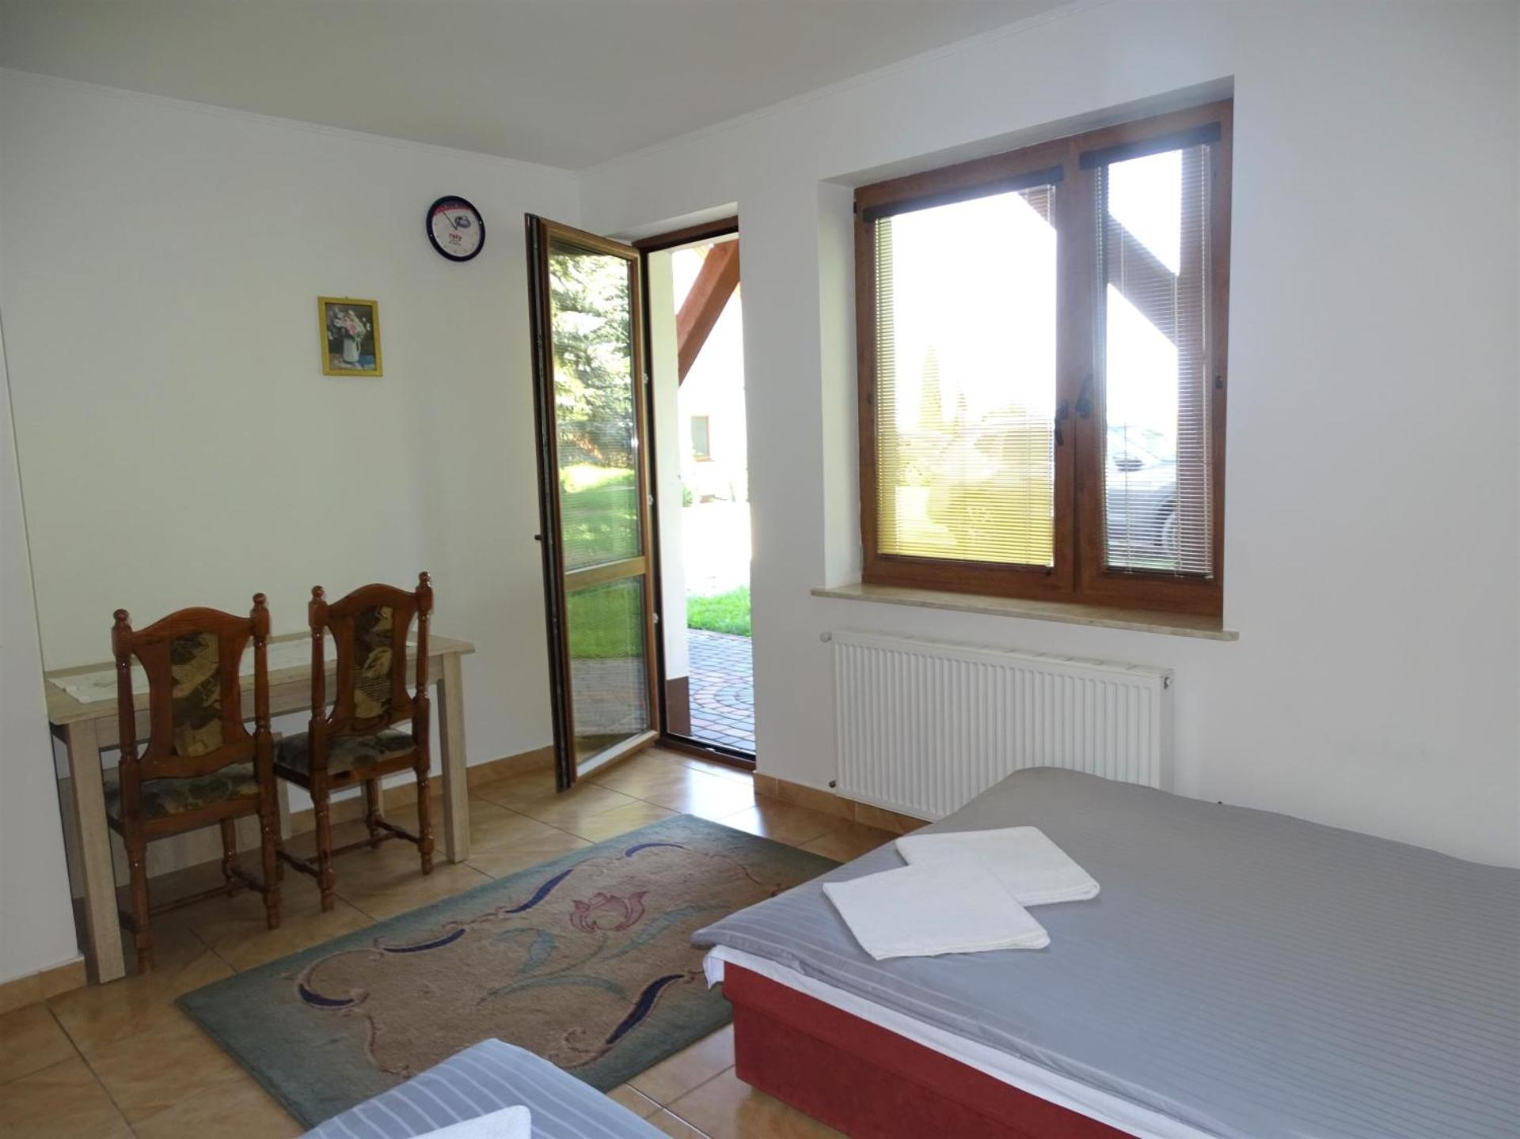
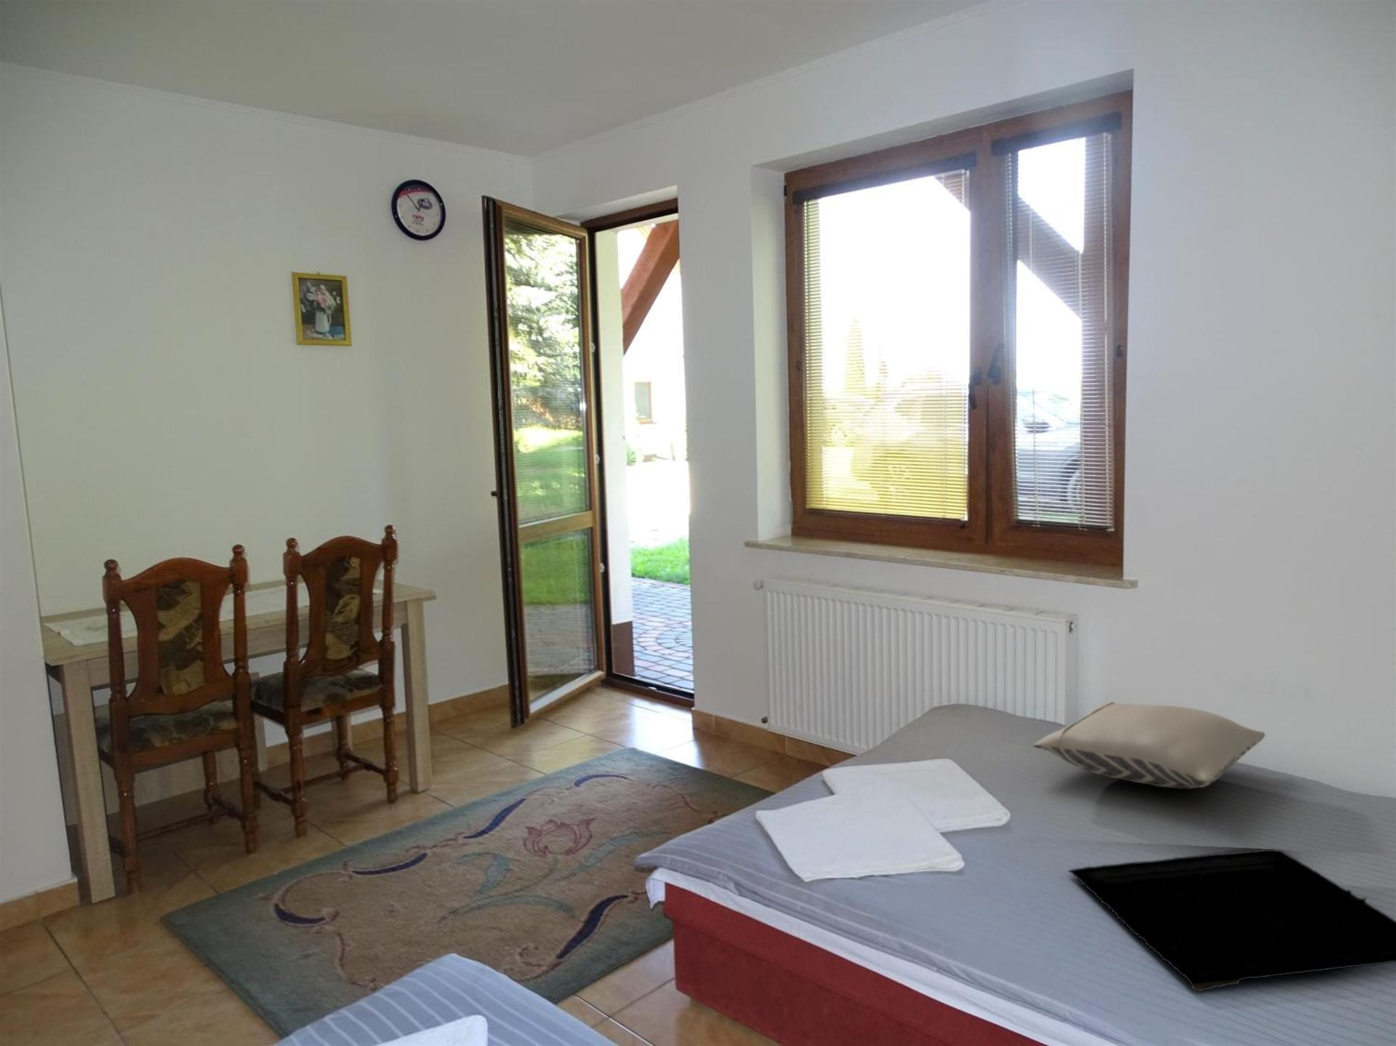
+ tray [1067,848,1396,992]
+ pillow [1032,701,1266,789]
